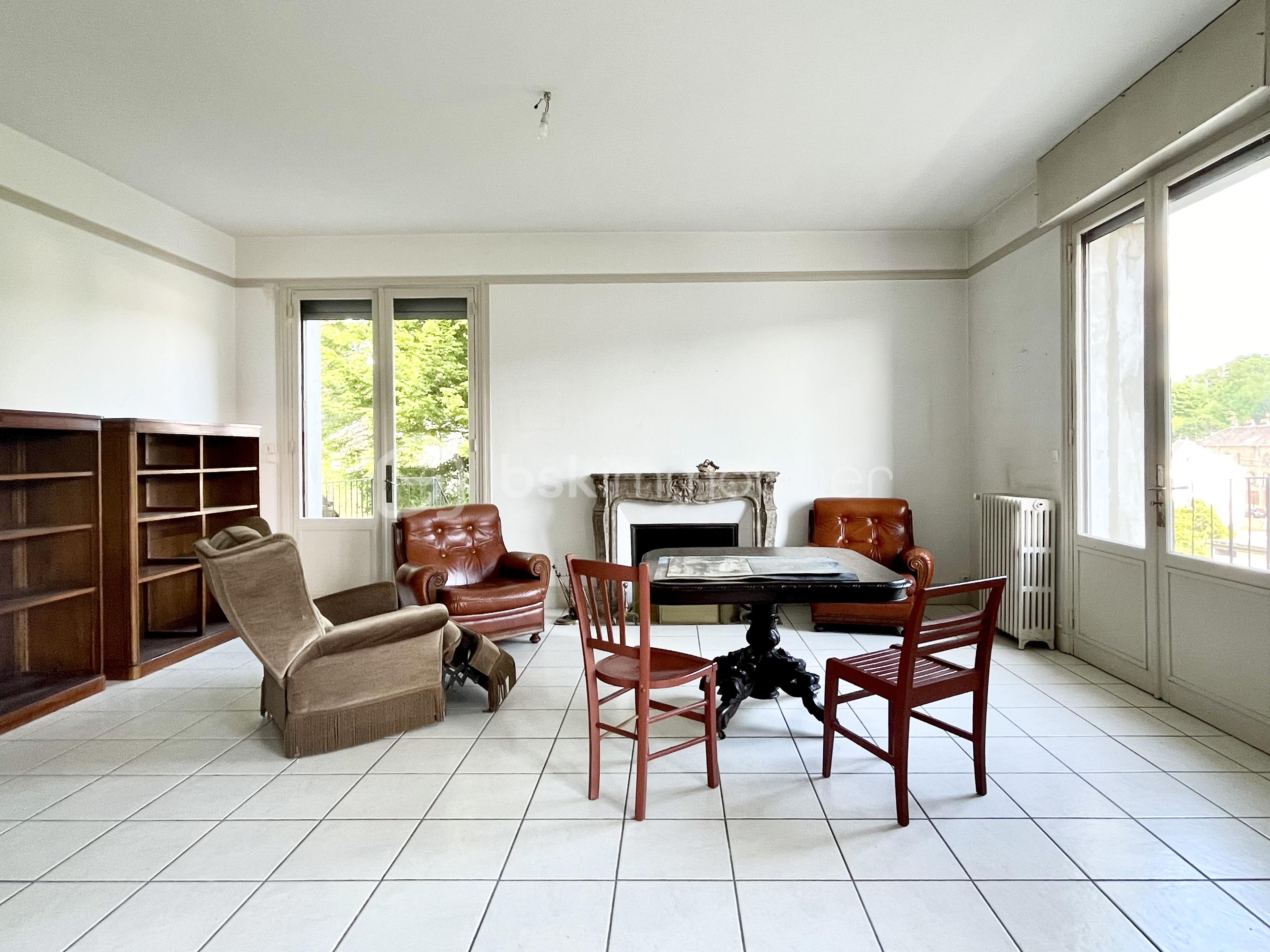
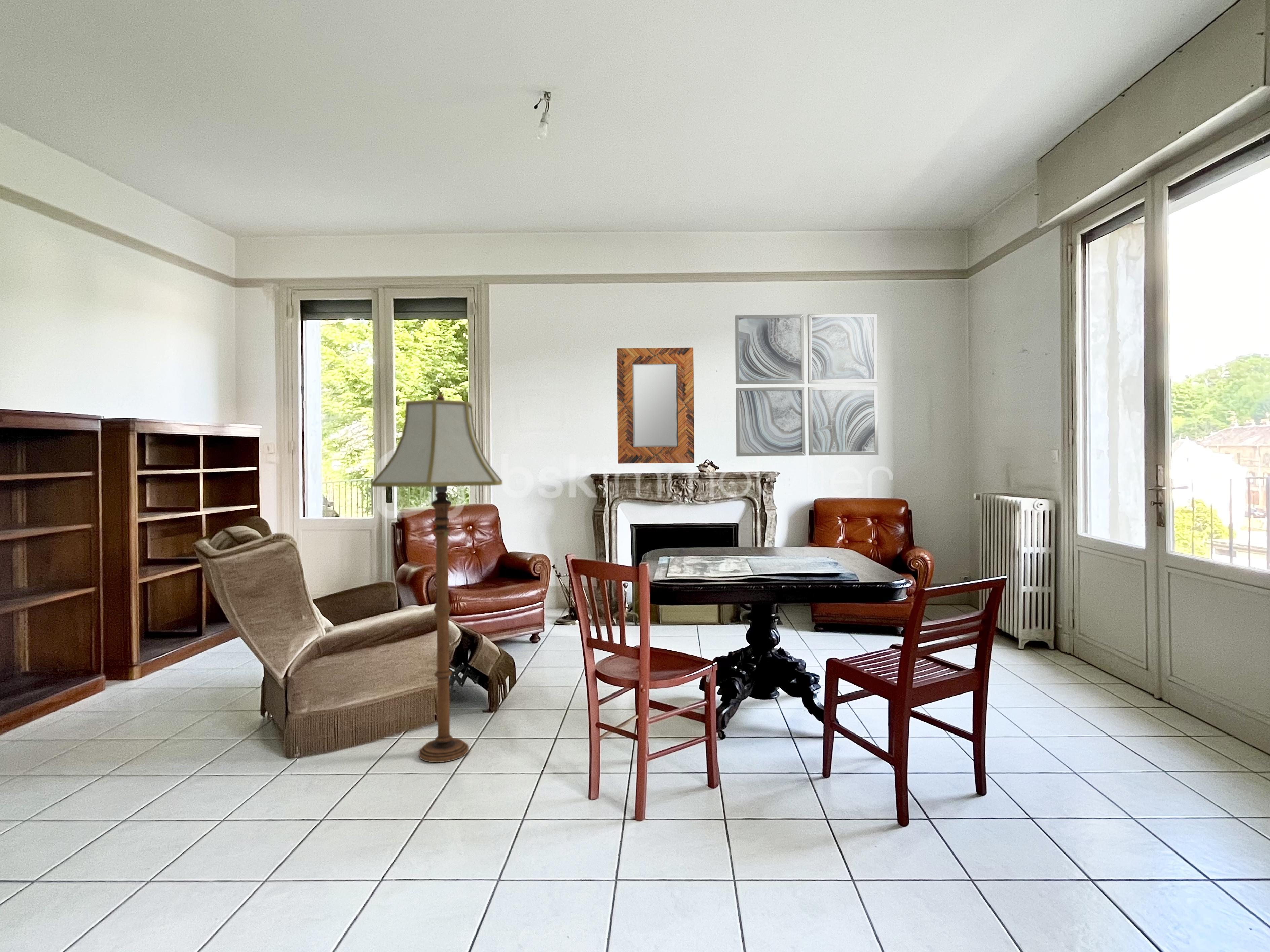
+ home mirror [616,347,695,464]
+ wall art [735,313,879,457]
+ floor lamp [371,391,502,763]
